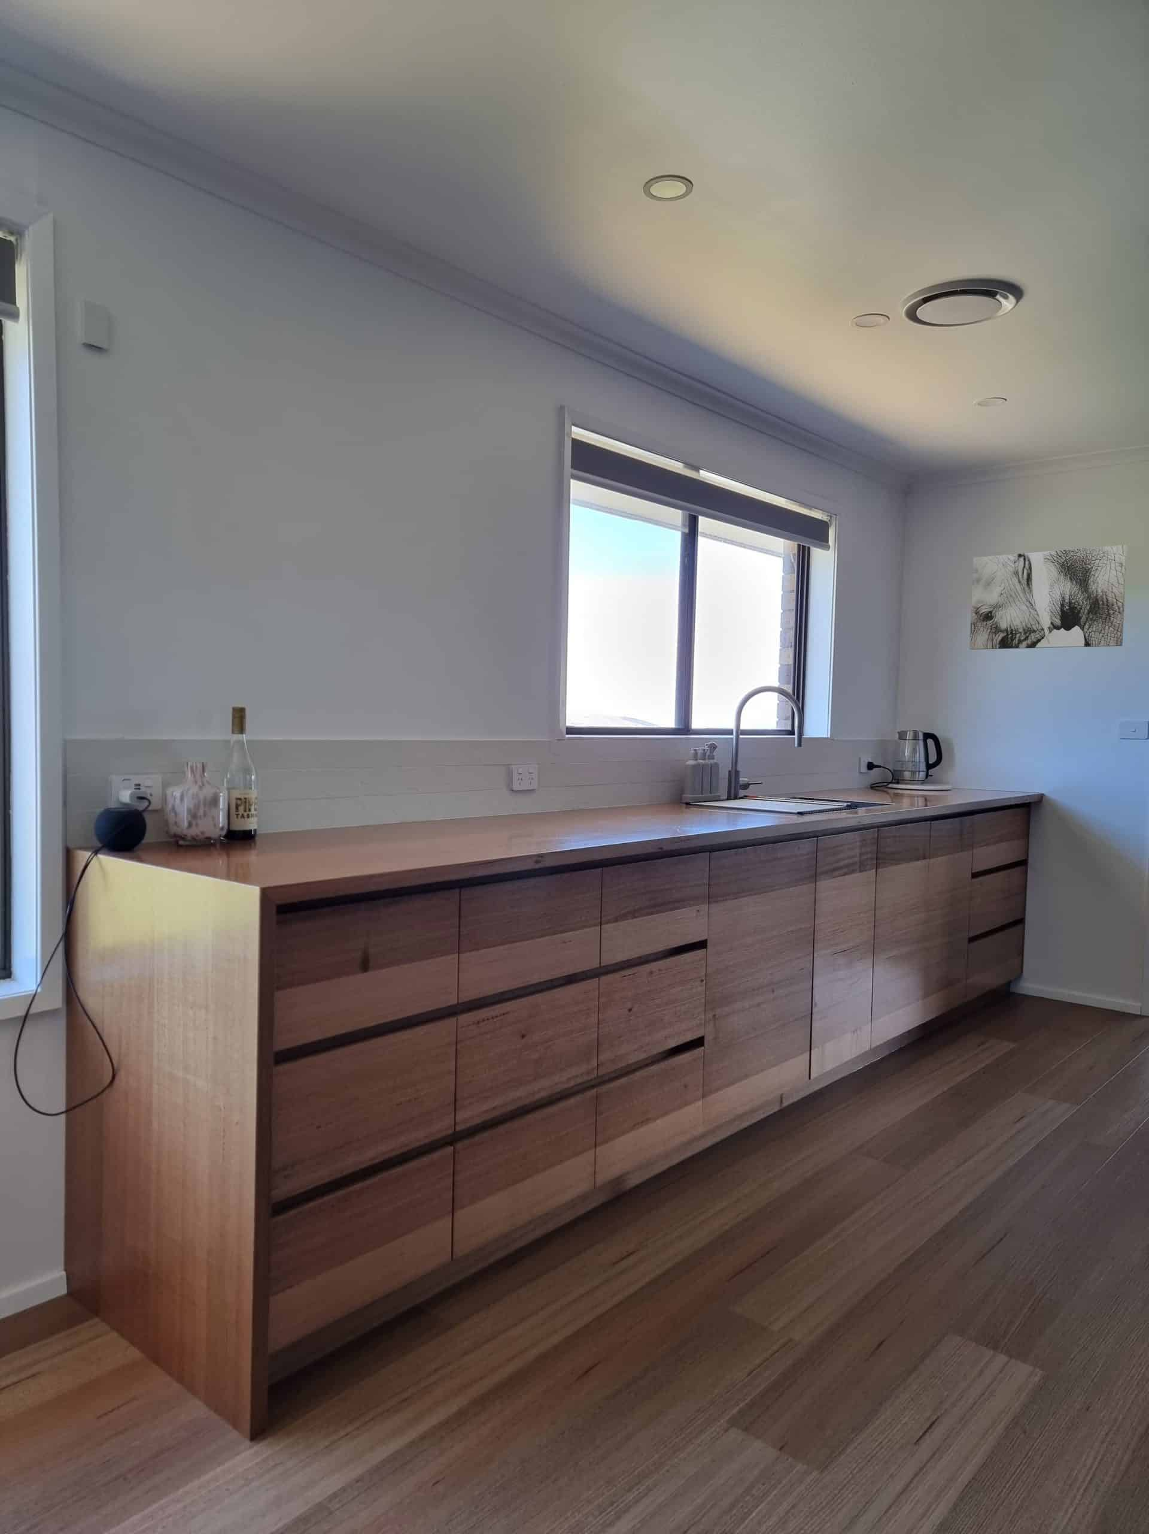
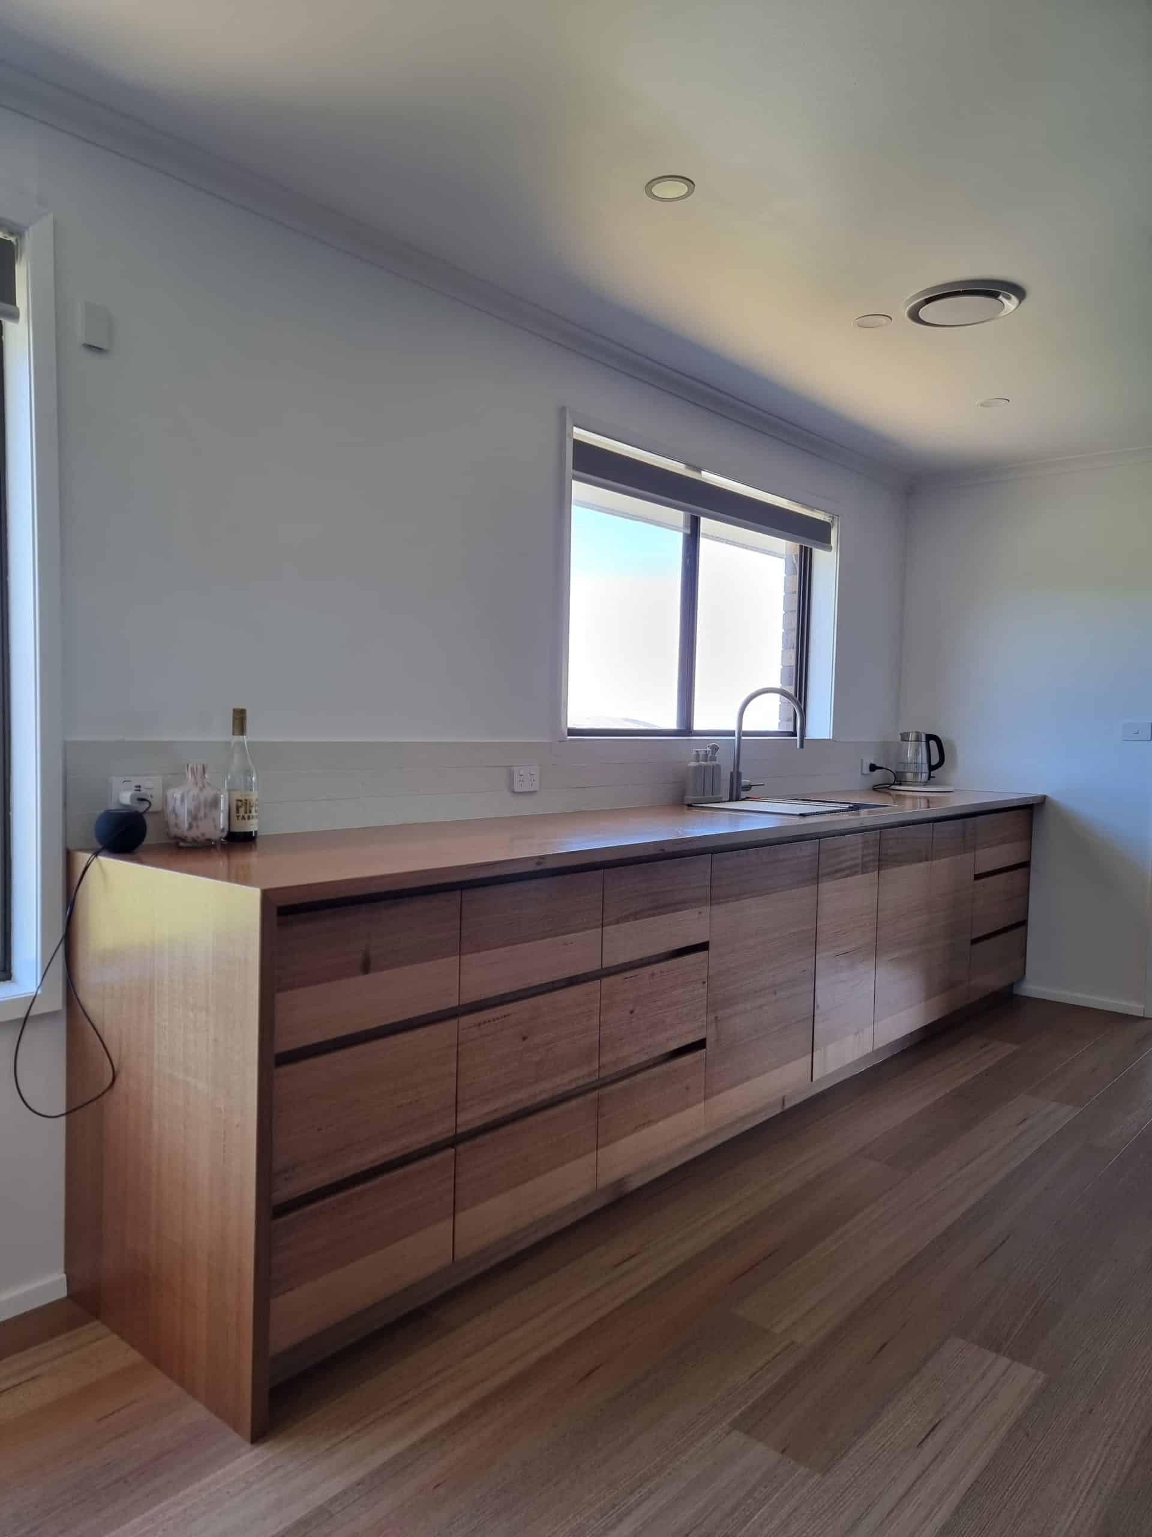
- wall art [969,545,1128,650]
